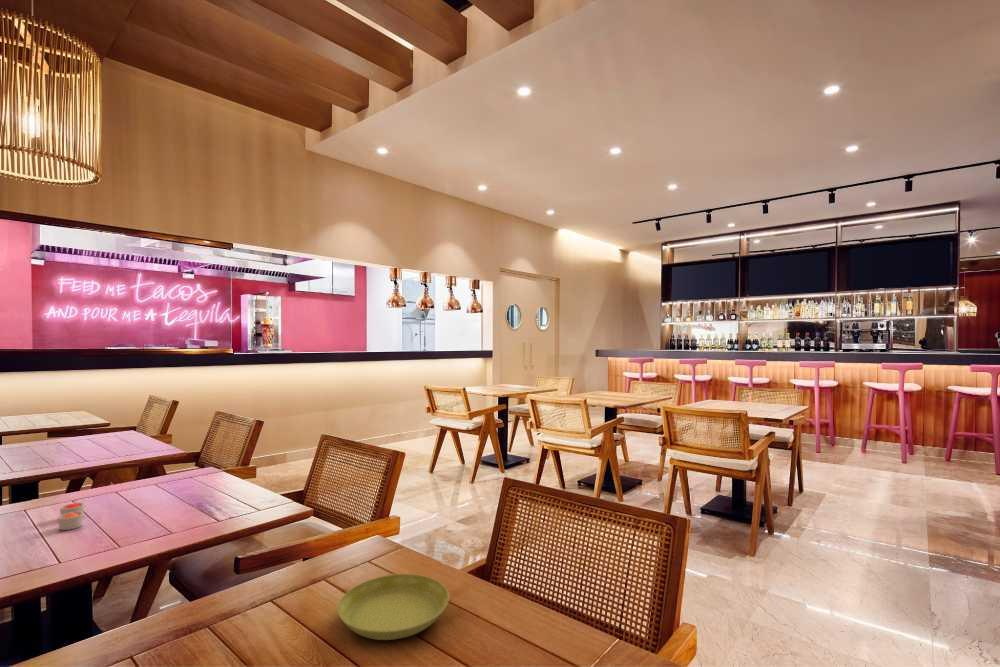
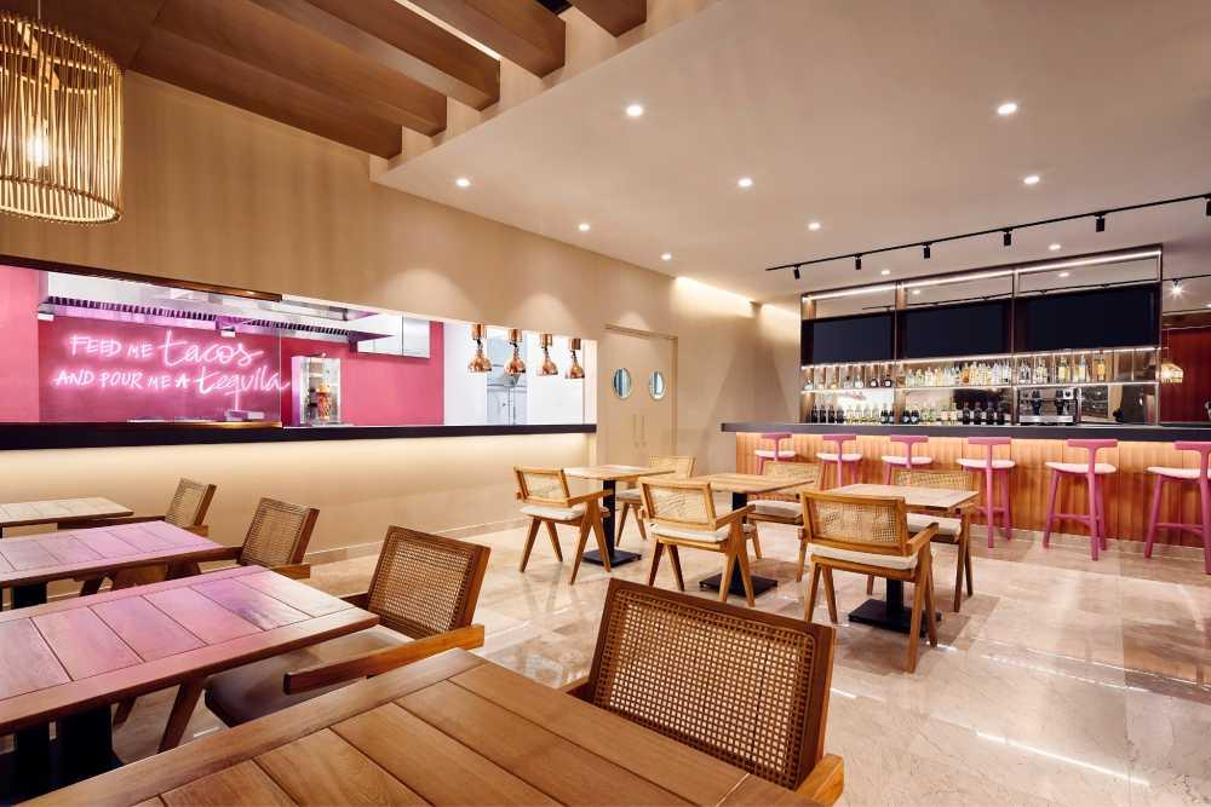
- candle [57,502,85,531]
- saucer [336,573,450,641]
